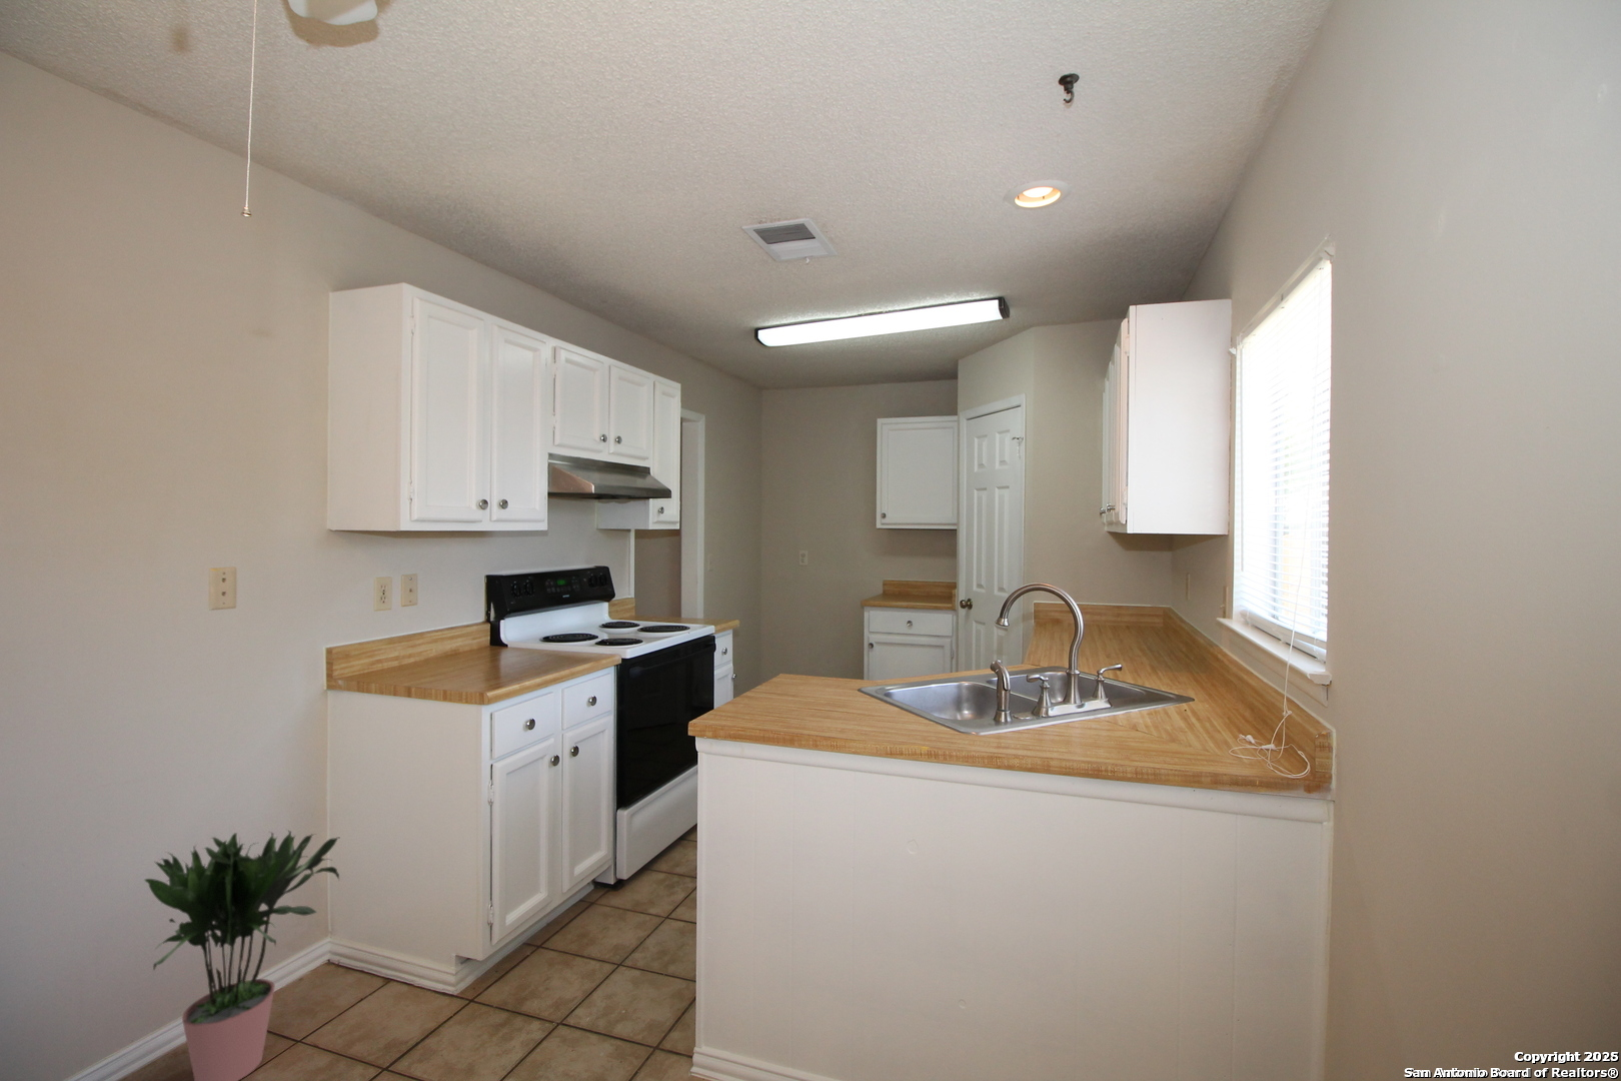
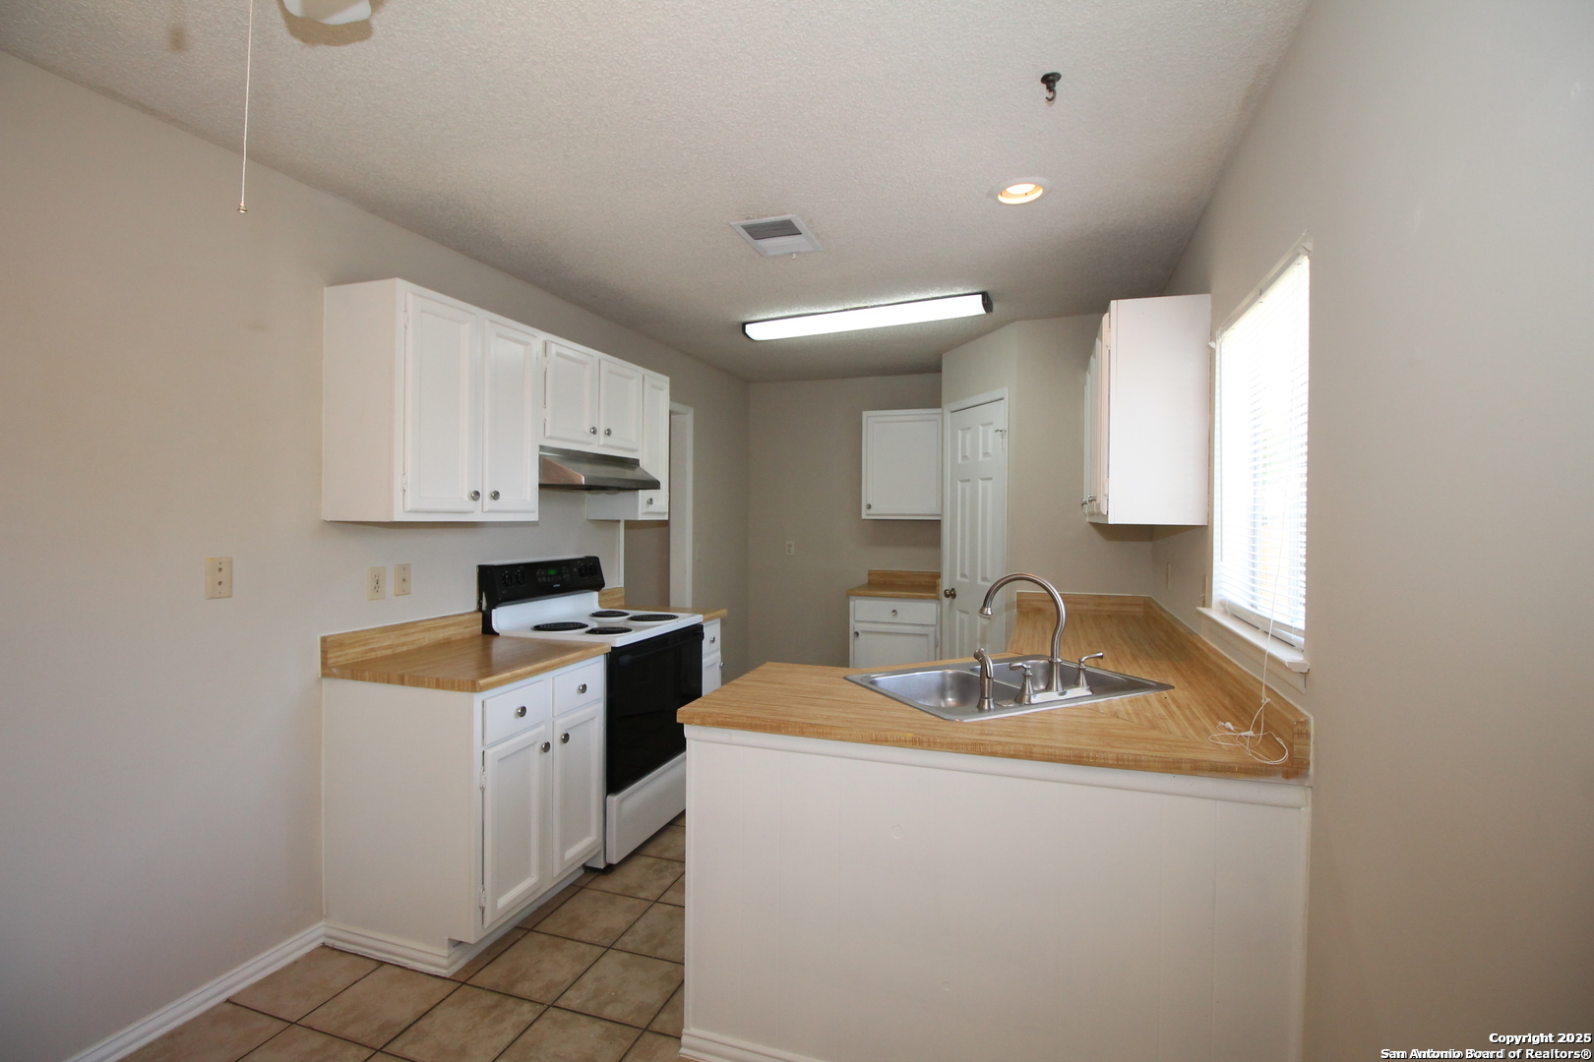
- potted plant [144,828,340,1081]
